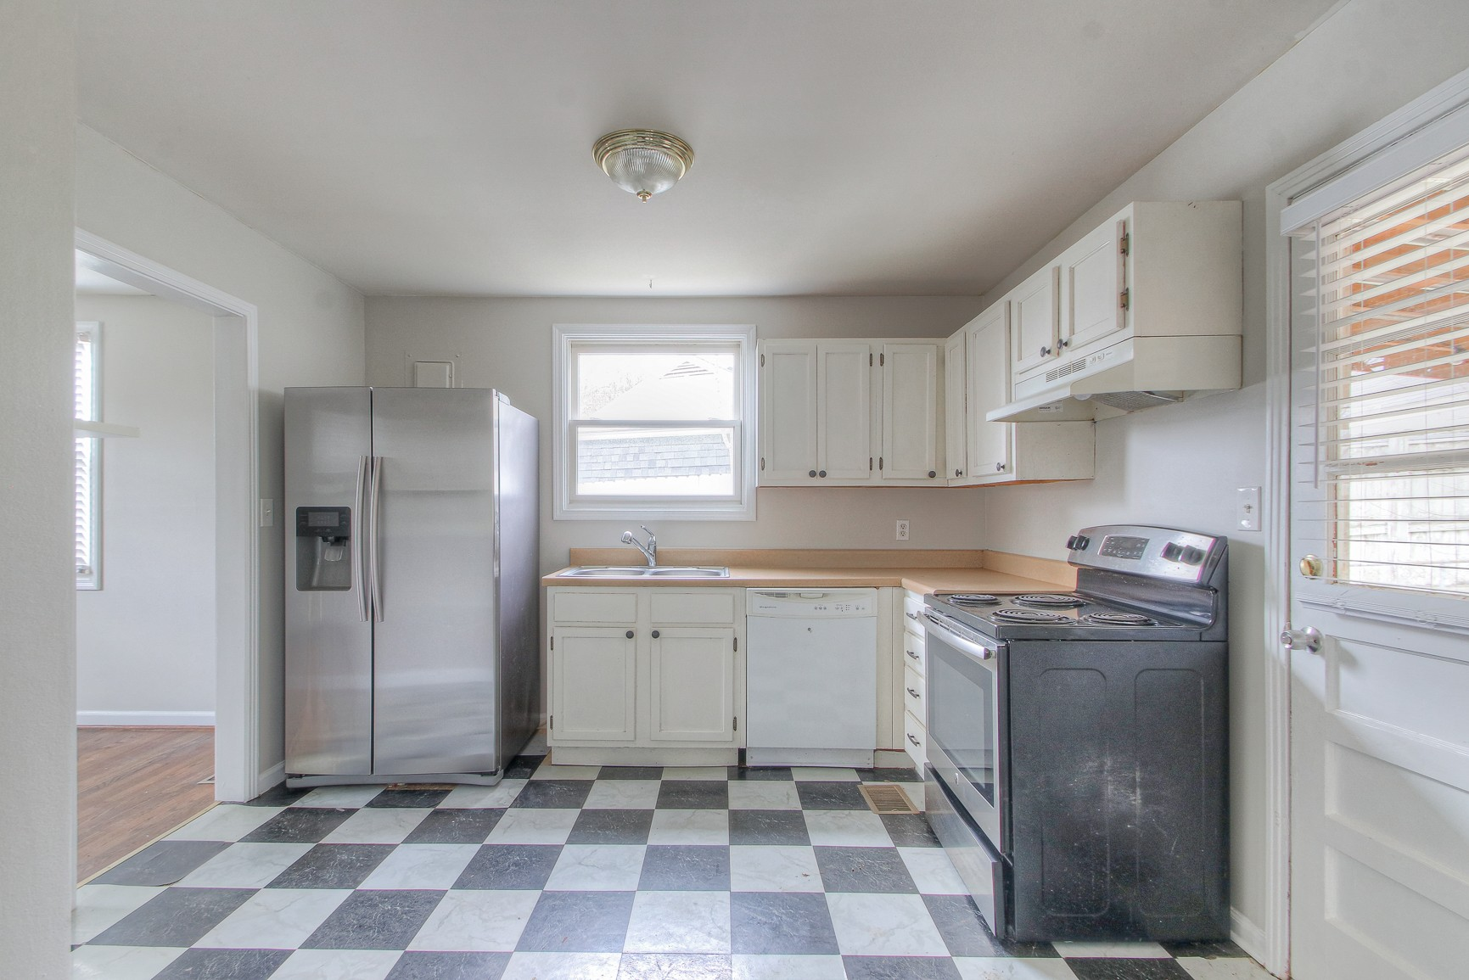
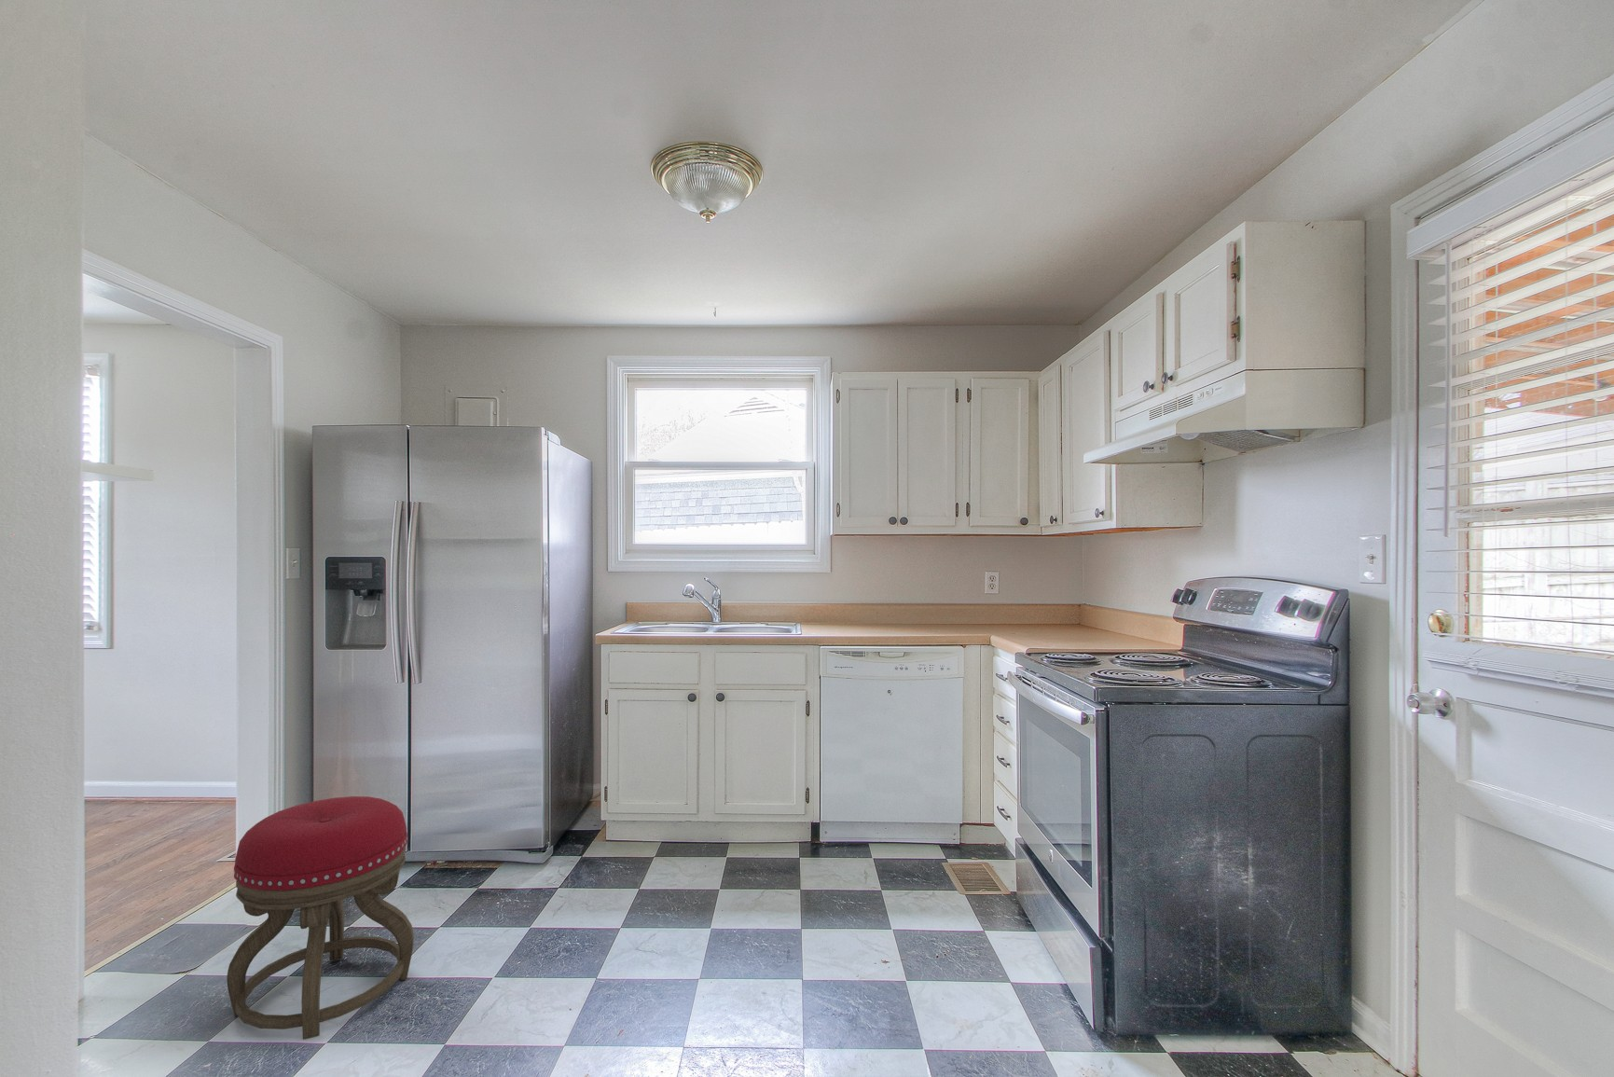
+ stool [226,796,415,1041]
